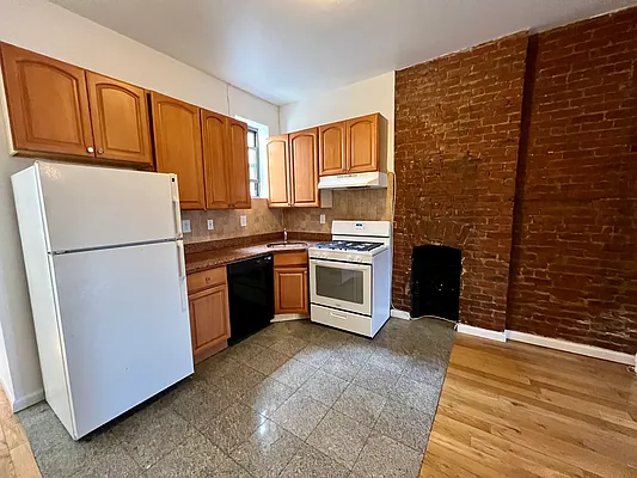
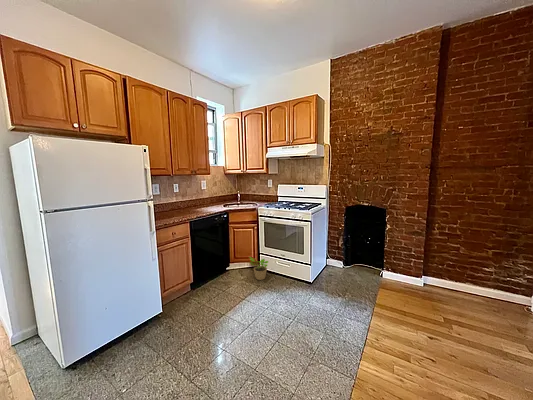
+ potted plant [249,256,269,281]
